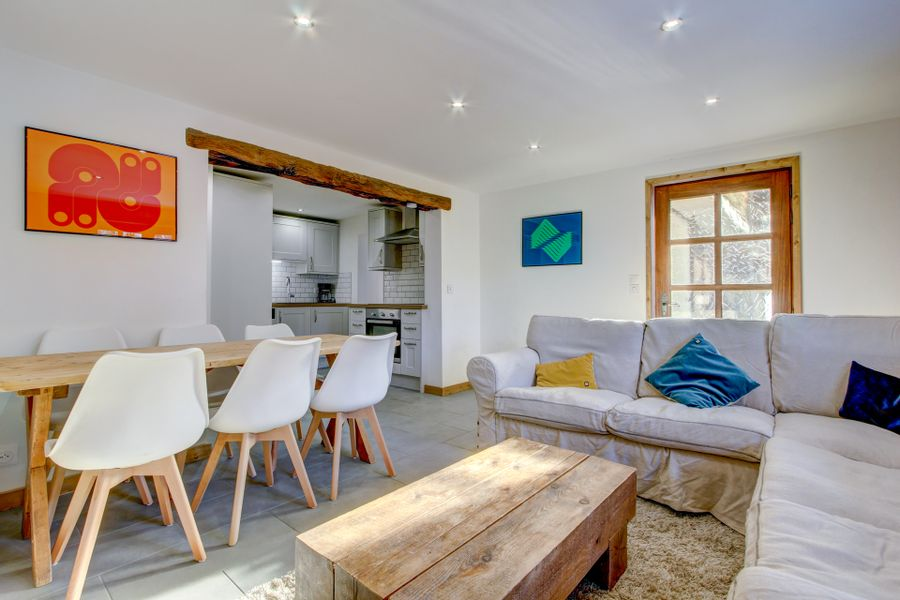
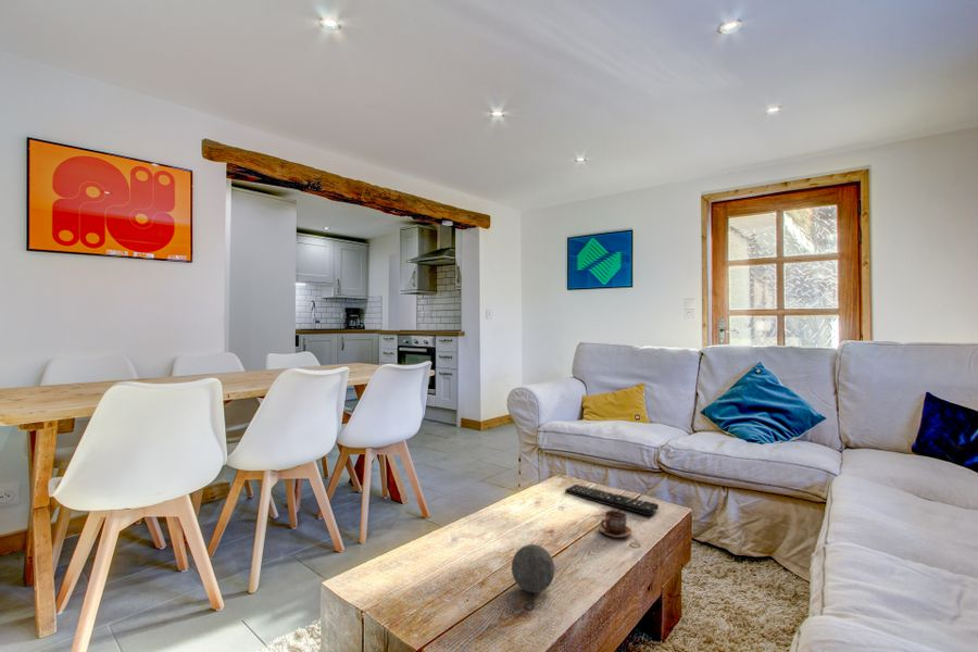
+ cup [598,510,632,539]
+ decorative ball [511,543,555,593]
+ remote control [564,484,660,516]
